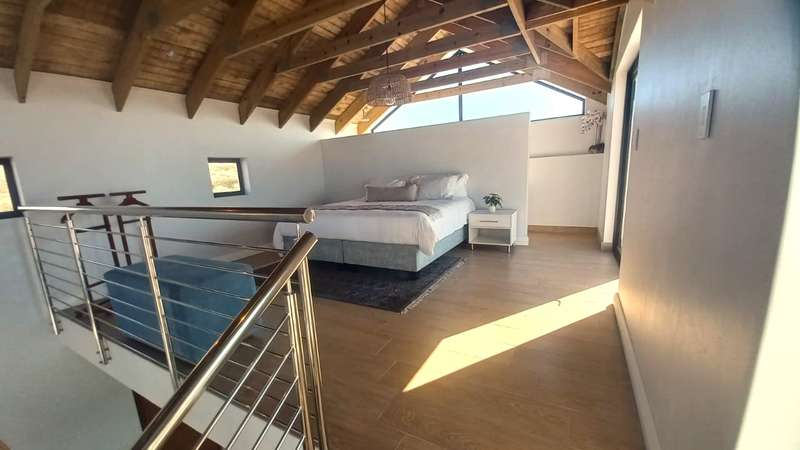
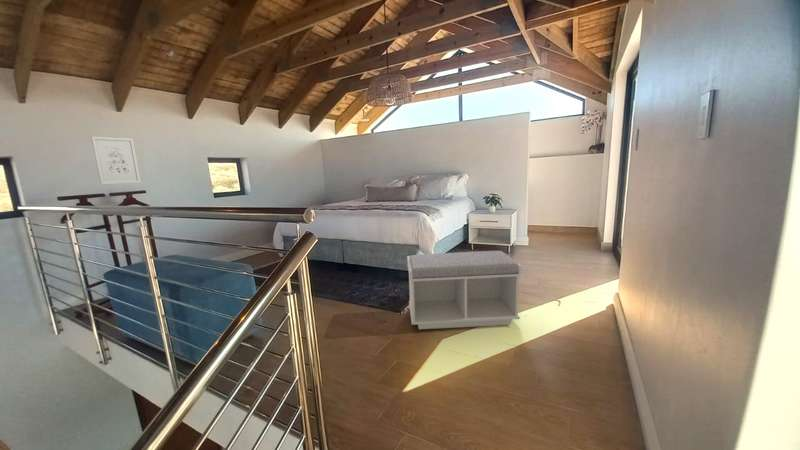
+ wall art [90,135,142,186]
+ bench [406,250,522,330]
